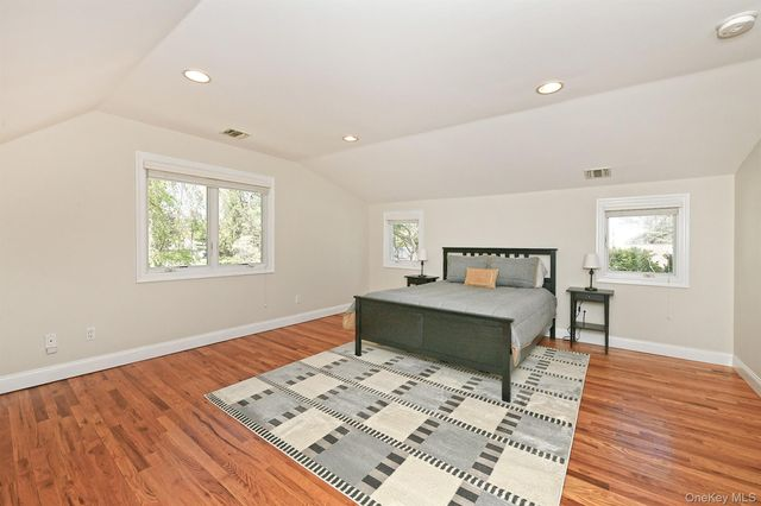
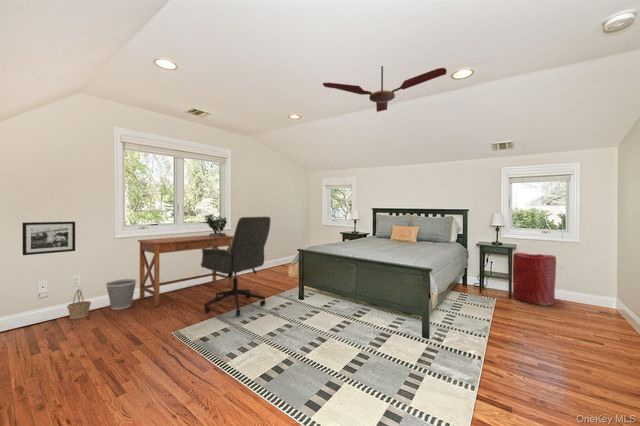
+ potted plant [204,213,229,237]
+ wastebasket [105,278,137,311]
+ desk [137,234,234,307]
+ office chair [200,216,272,317]
+ basket [66,288,92,320]
+ picture frame [21,221,76,256]
+ laundry hamper [512,252,557,306]
+ ceiling fan [322,65,448,113]
